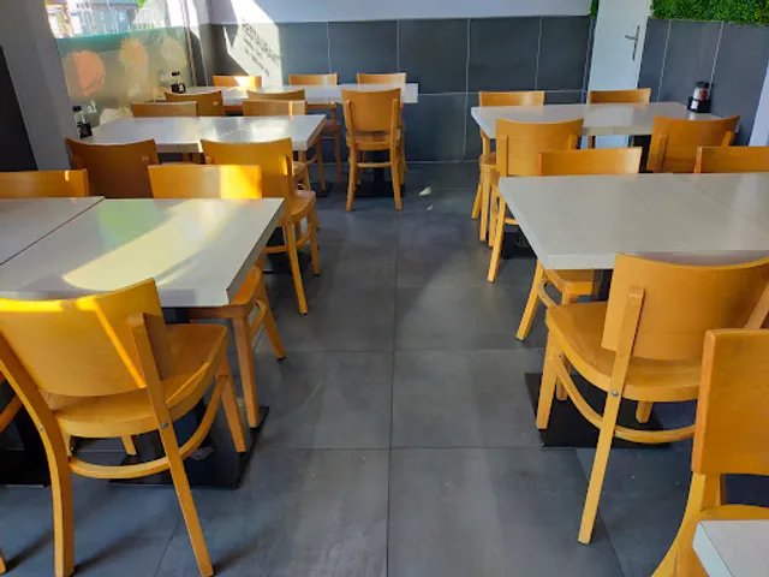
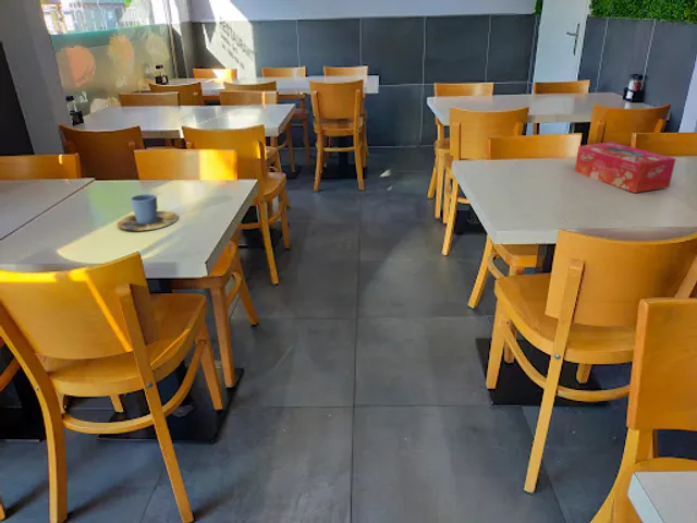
+ tissue box [574,141,676,194]
+ cup [117,193,180,231]
